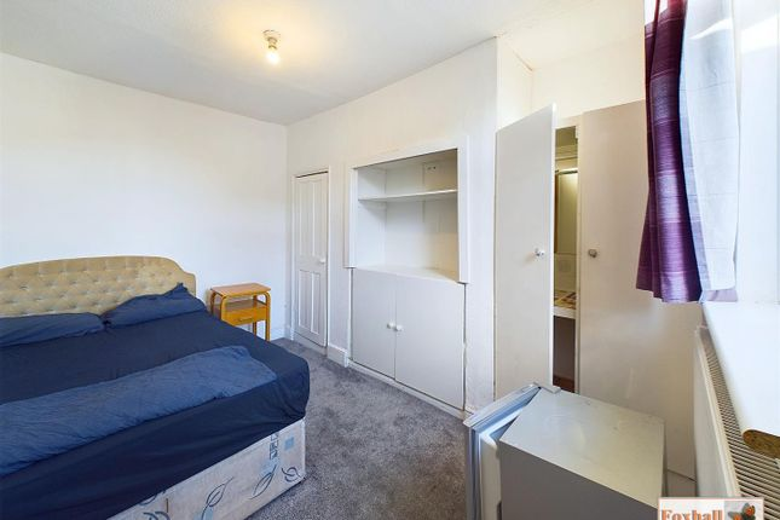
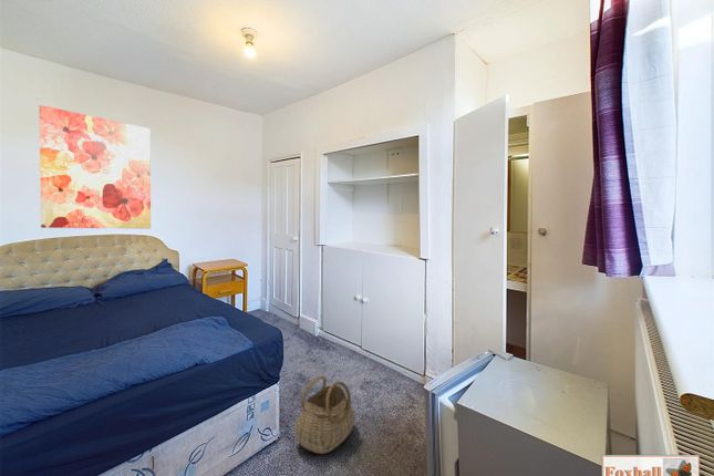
+ basket [294,374,355,455]
+ wall art [39,104,152,230]
